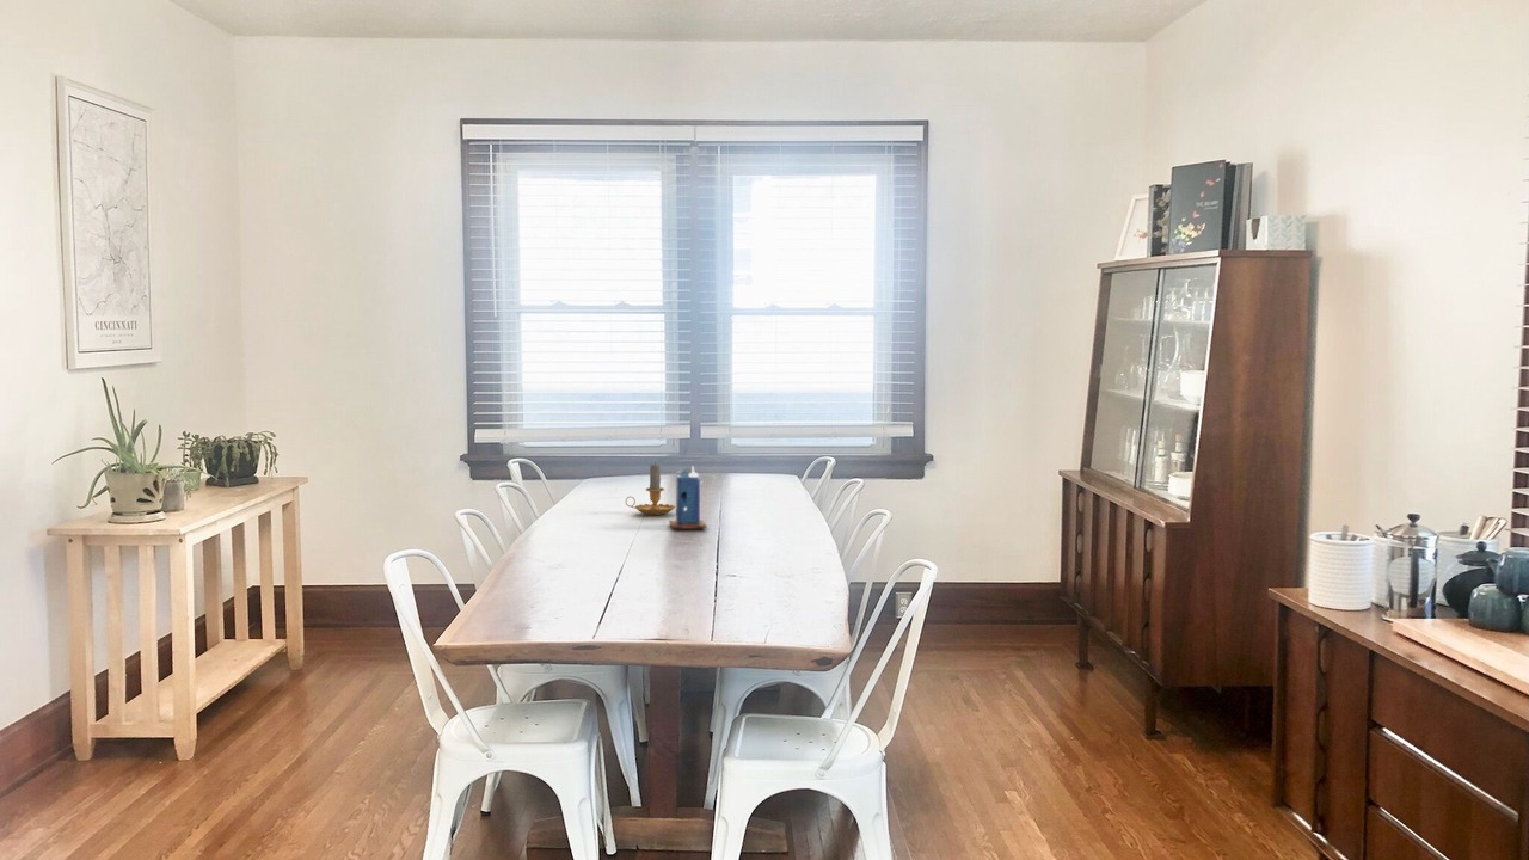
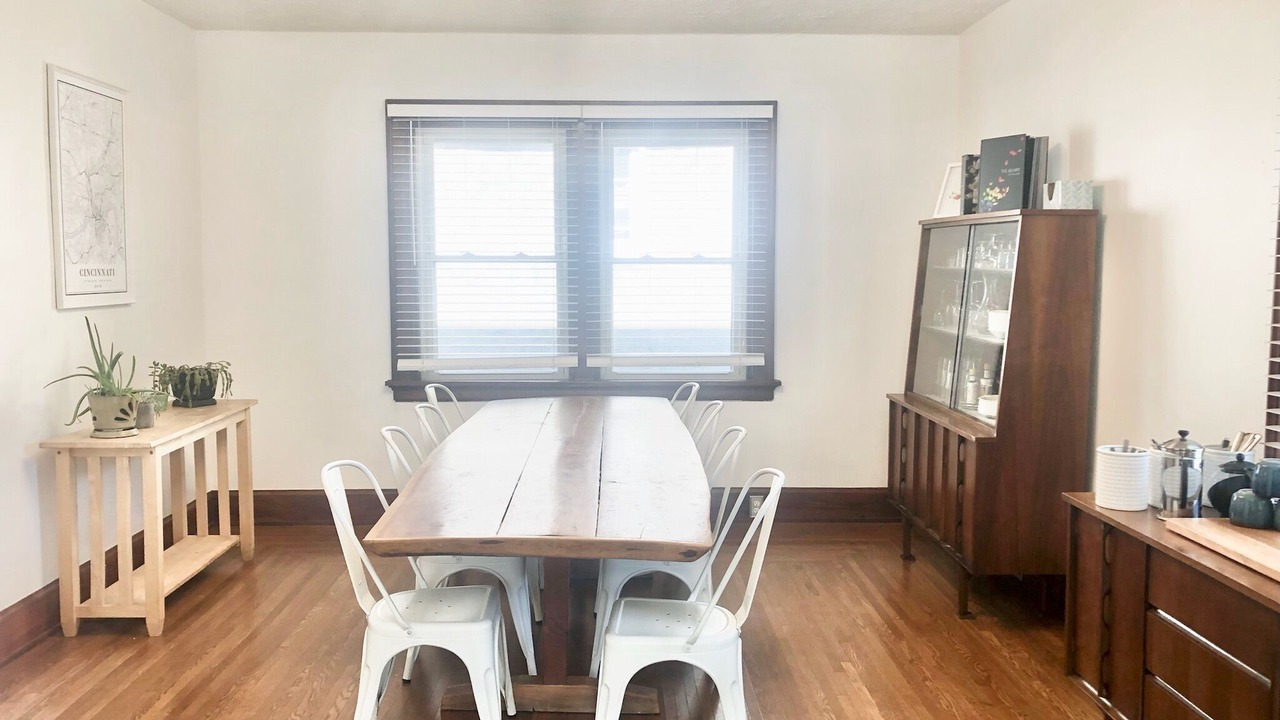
- candle [625,461,676,516]
- candle [668,465,708,530]
